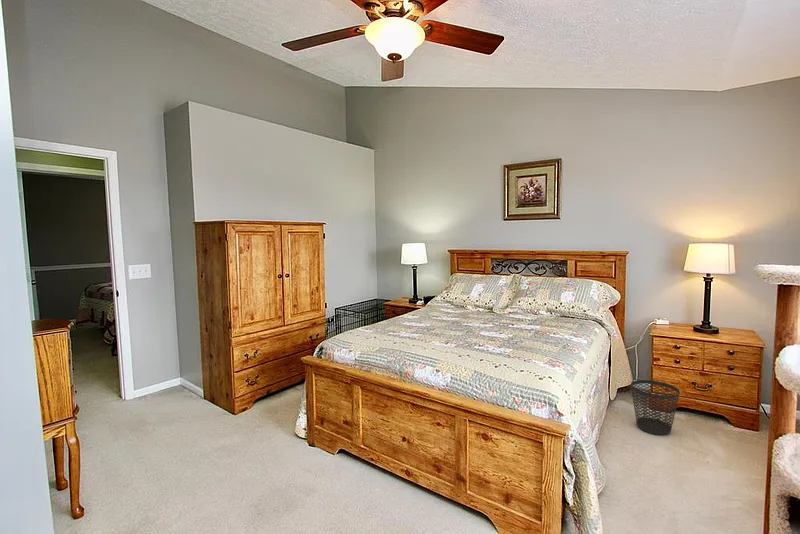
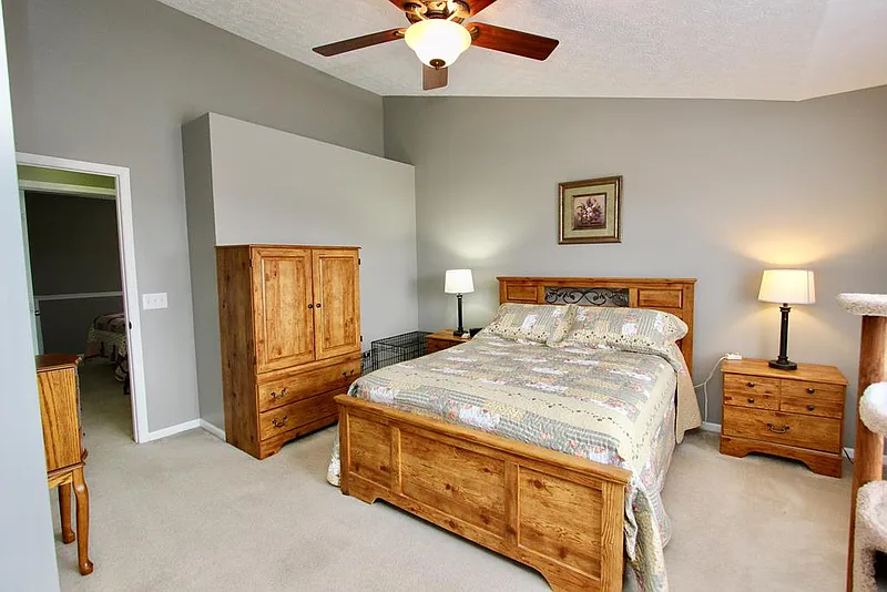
- wastebasket [630,379,681,436]
